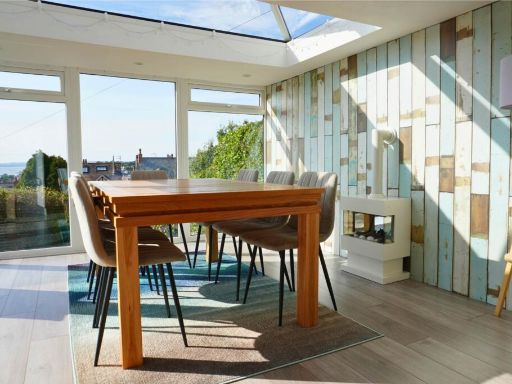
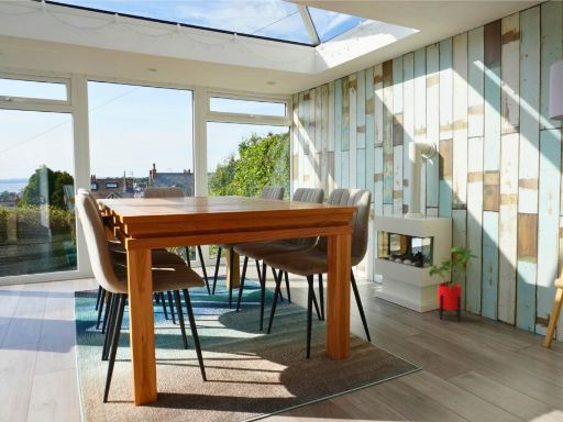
+ house plant [428,245,481,322]
